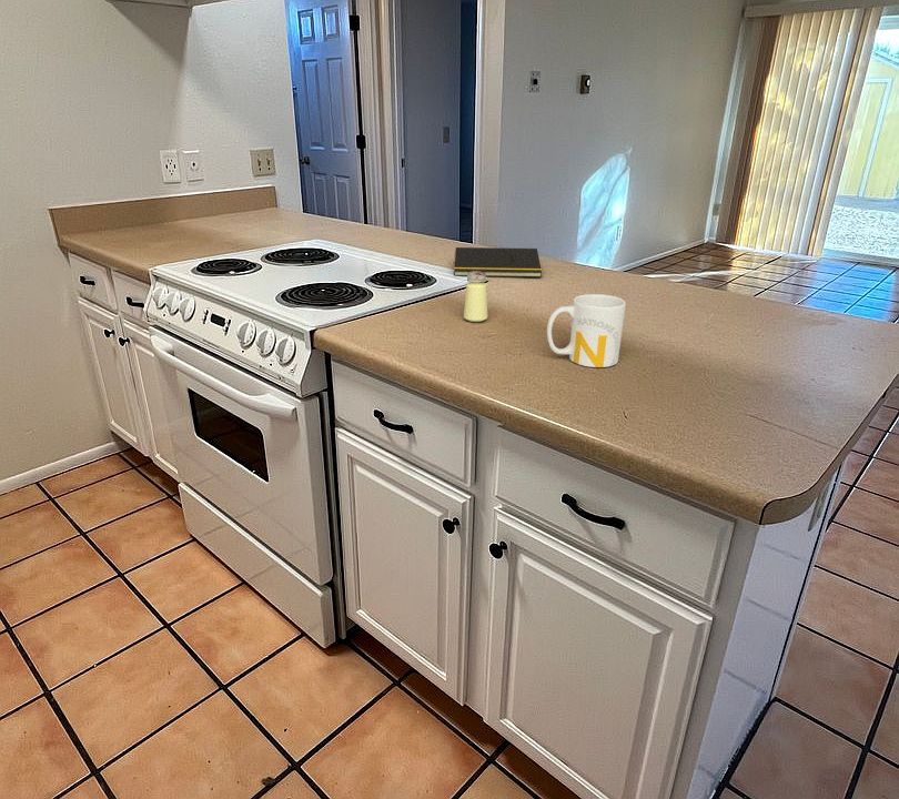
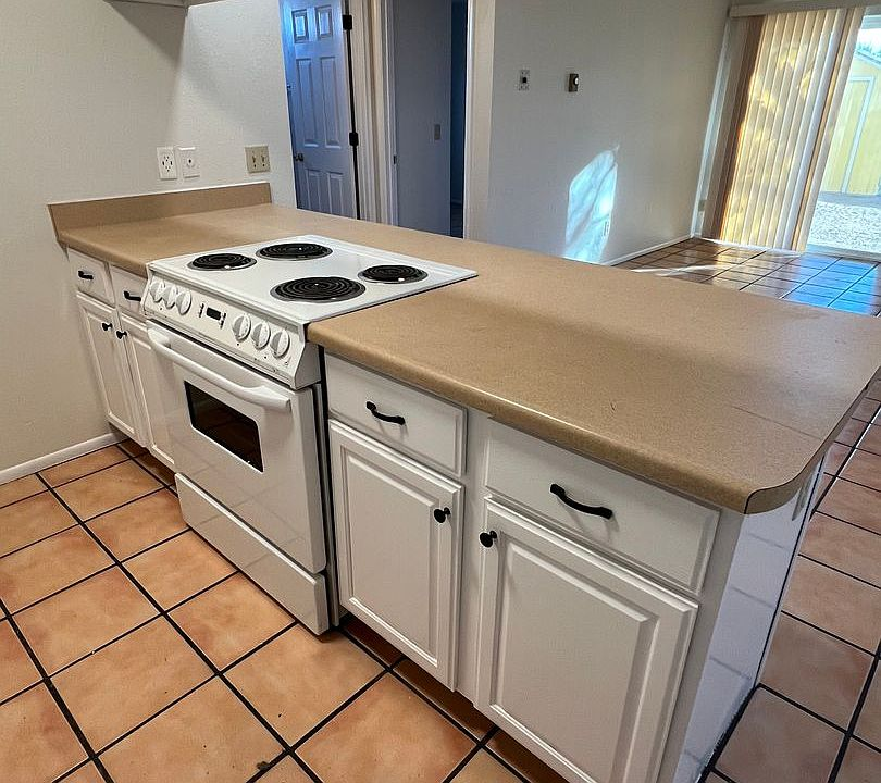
- notepad [453,246,543,279]
- mug [546,293,627,368]
- saltshaker [463,271,488,323]
